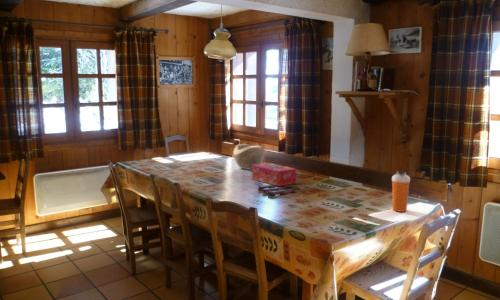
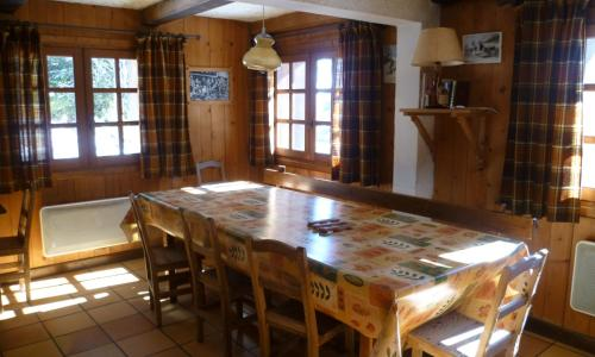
- shaker bottle [391,170,411,213]
- decorative bowl [232,143,265,170]
- tissue box [251,162,297,187]
